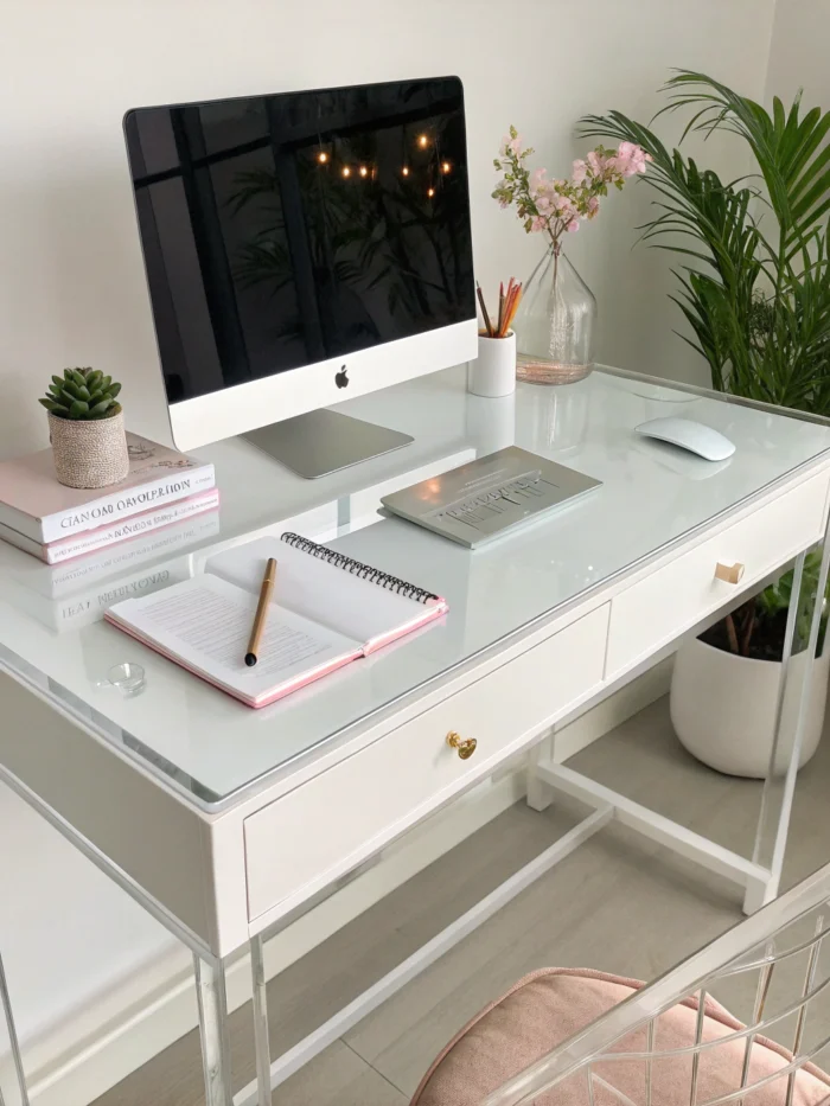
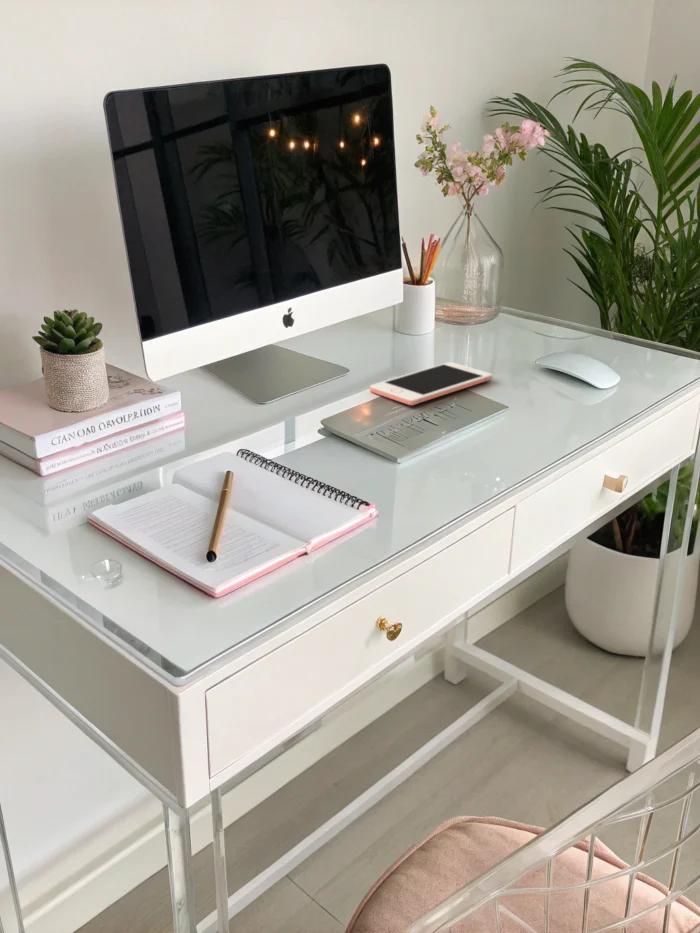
+ cell phone [369,361,493,406]
